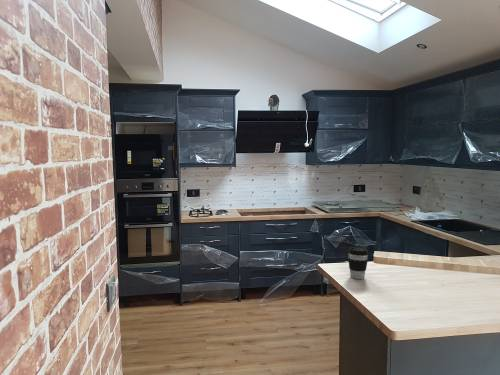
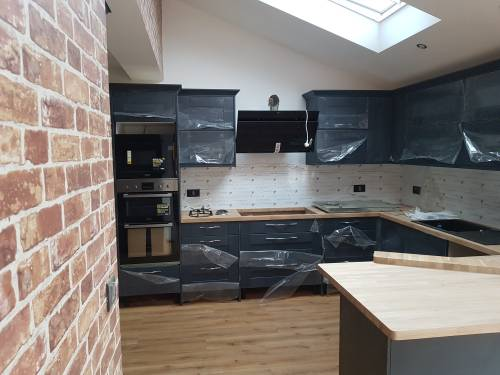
- coffee cup [347,246,370,280]
